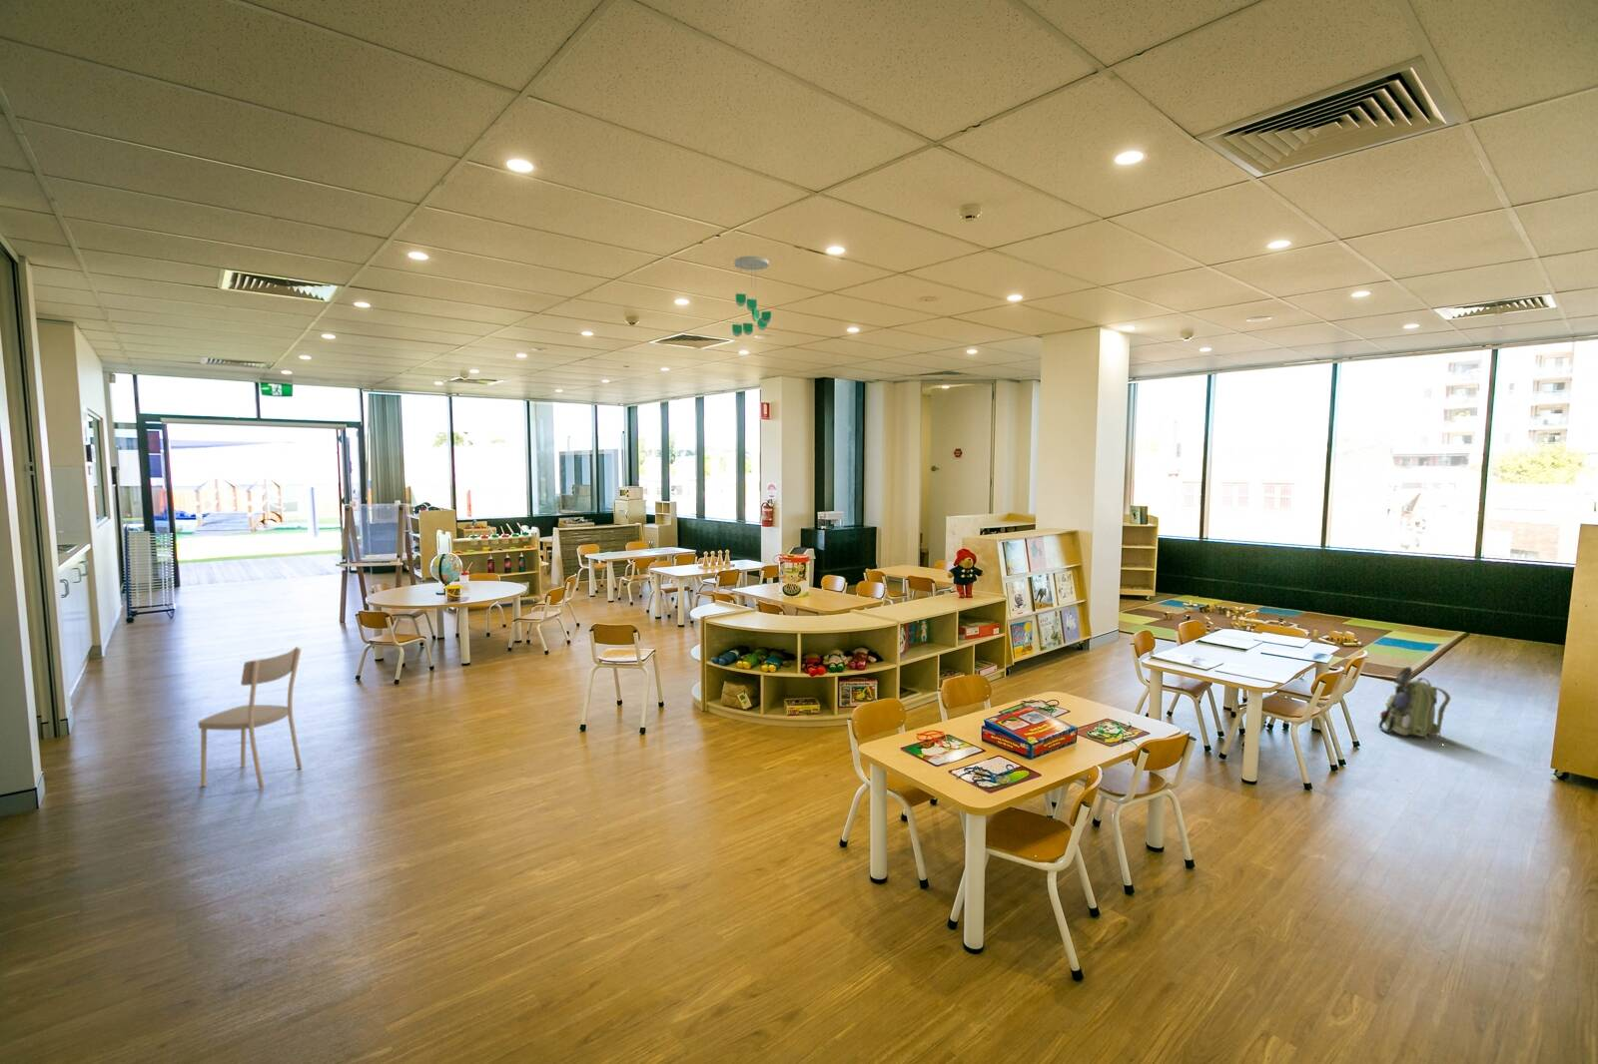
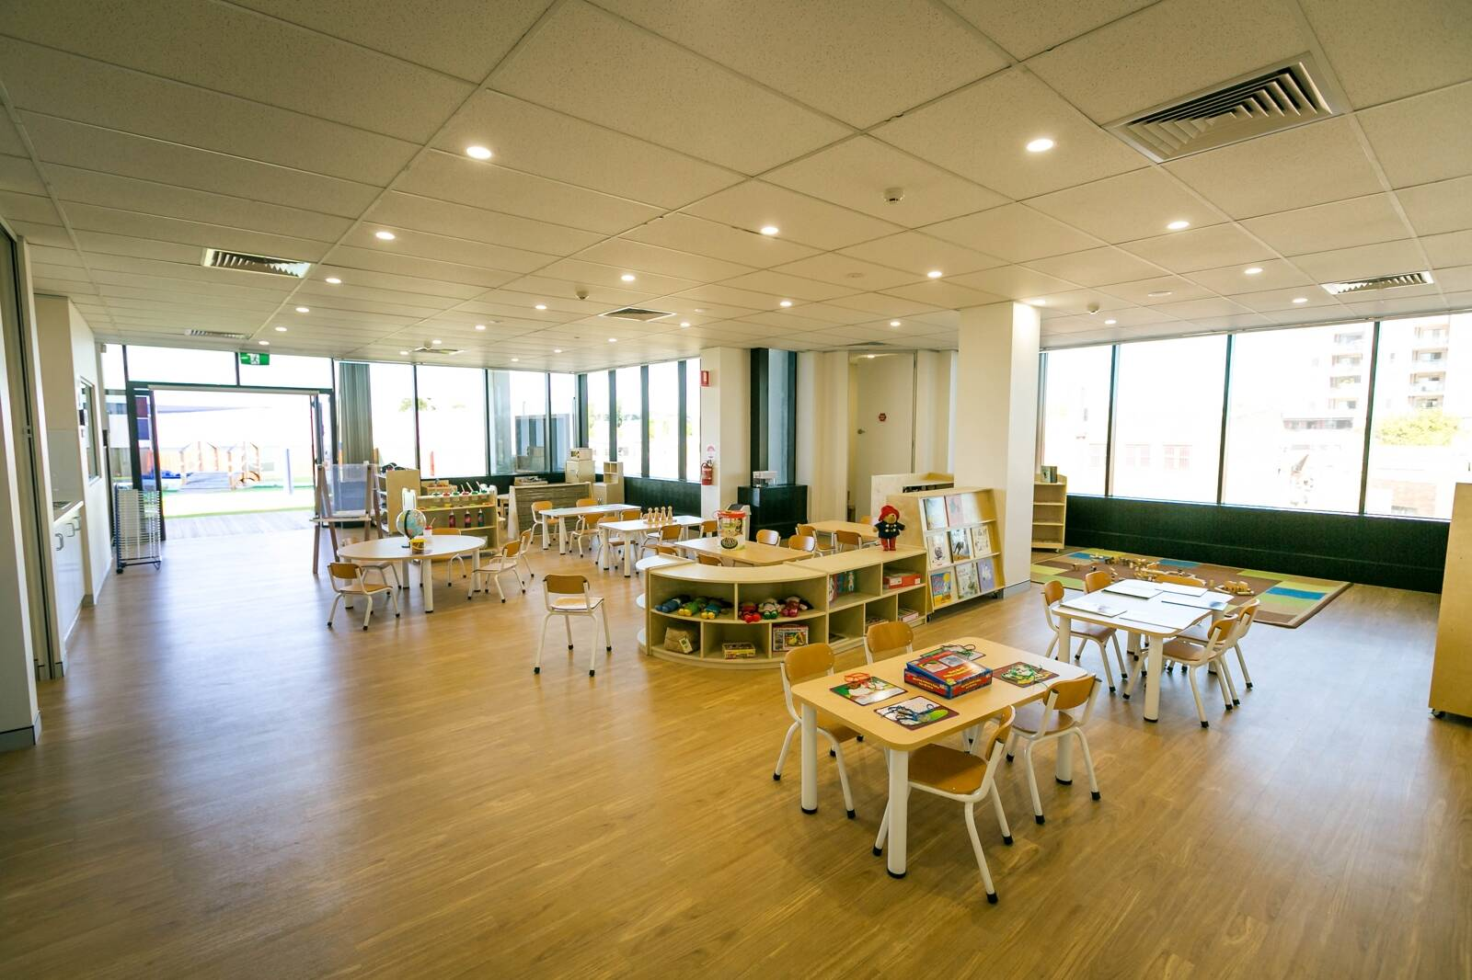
- ceiling mobile [731,255,772,337]
- dining chair [197,646,303,791]
- backpack [1378,666,1457,746]
